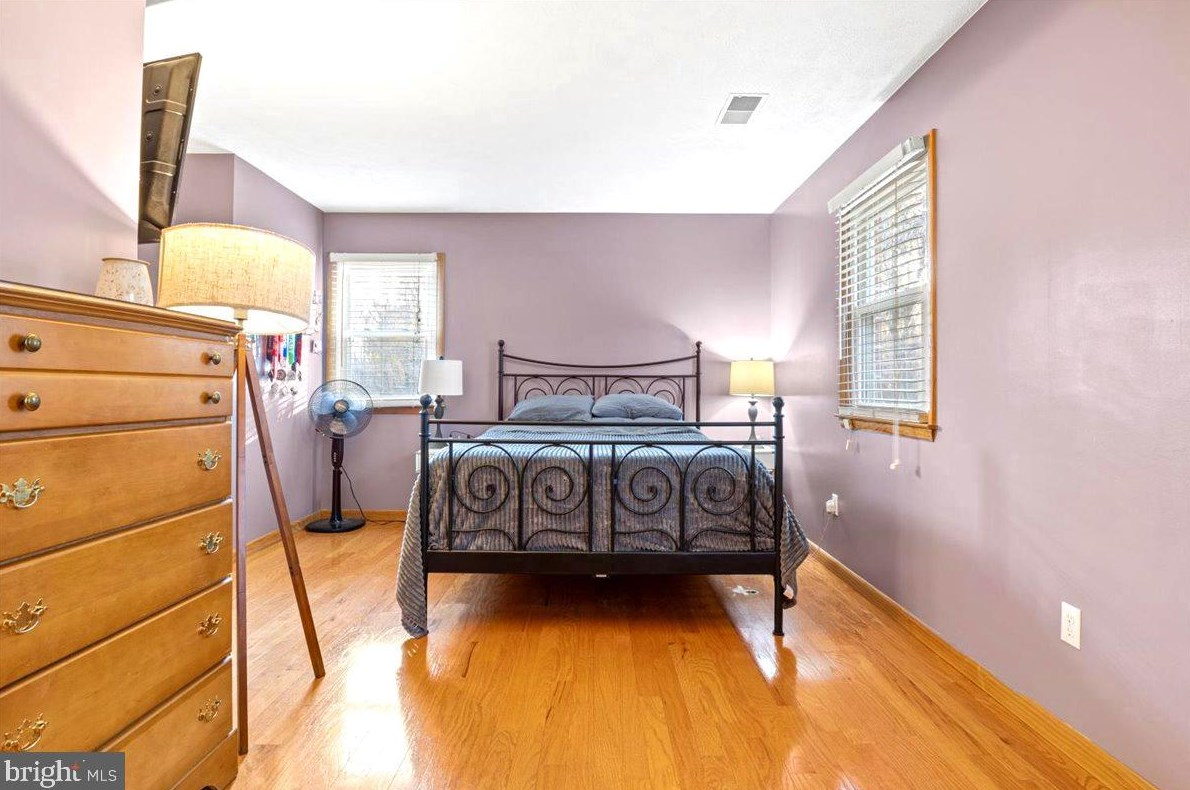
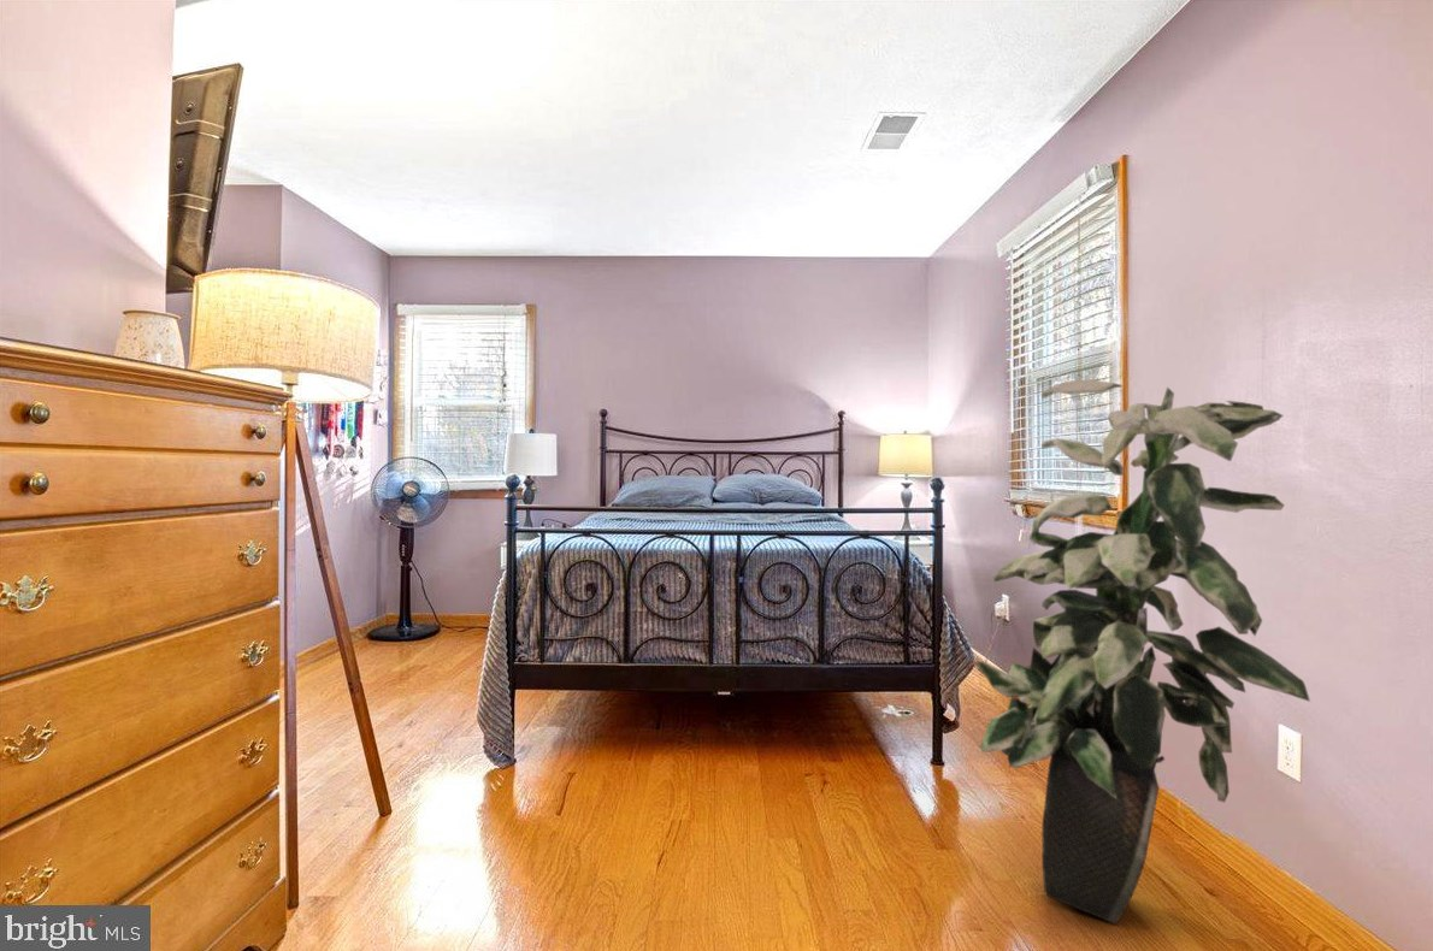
+ indoor plant [973,378,1311,926]
